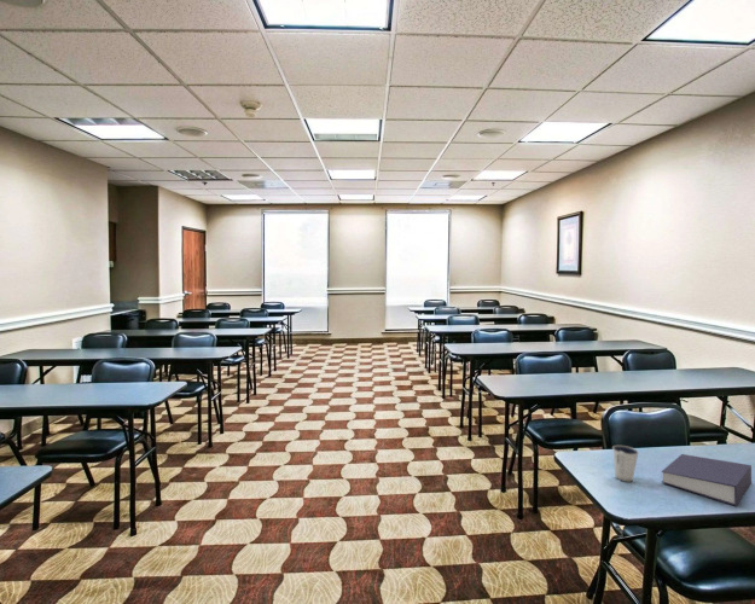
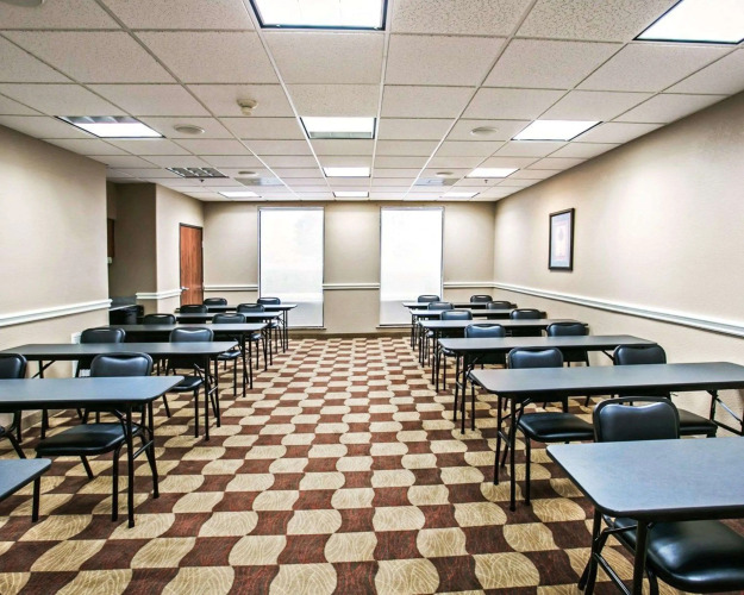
- book [661,453,753,507]
- dixie cup [611,445,640,482]
